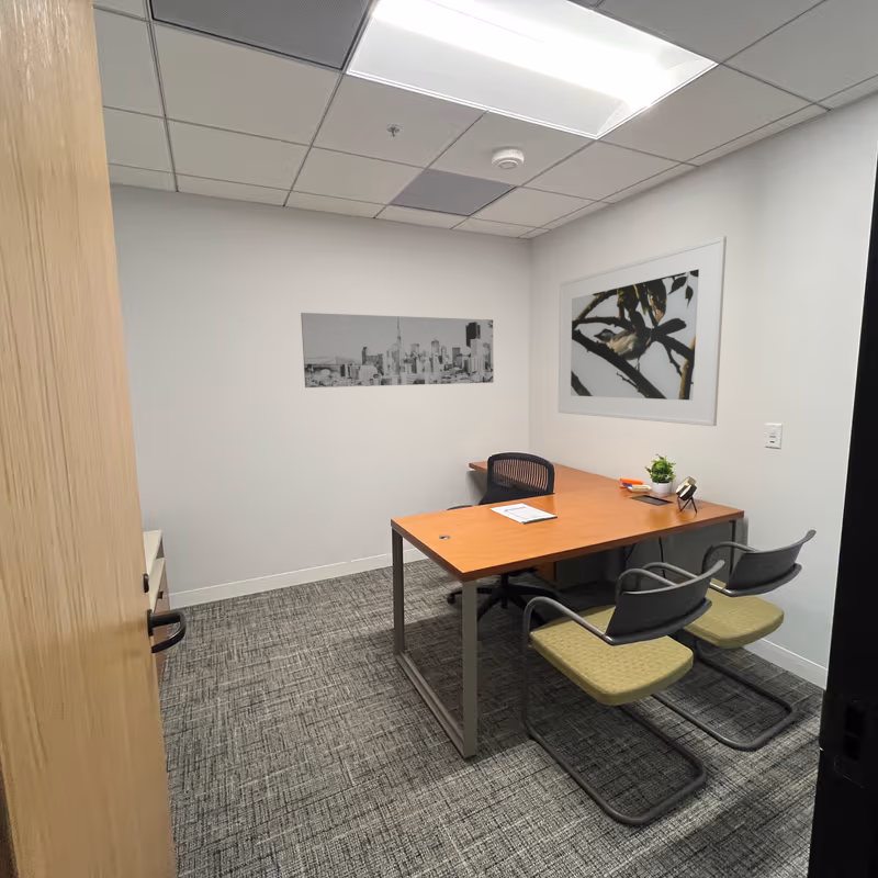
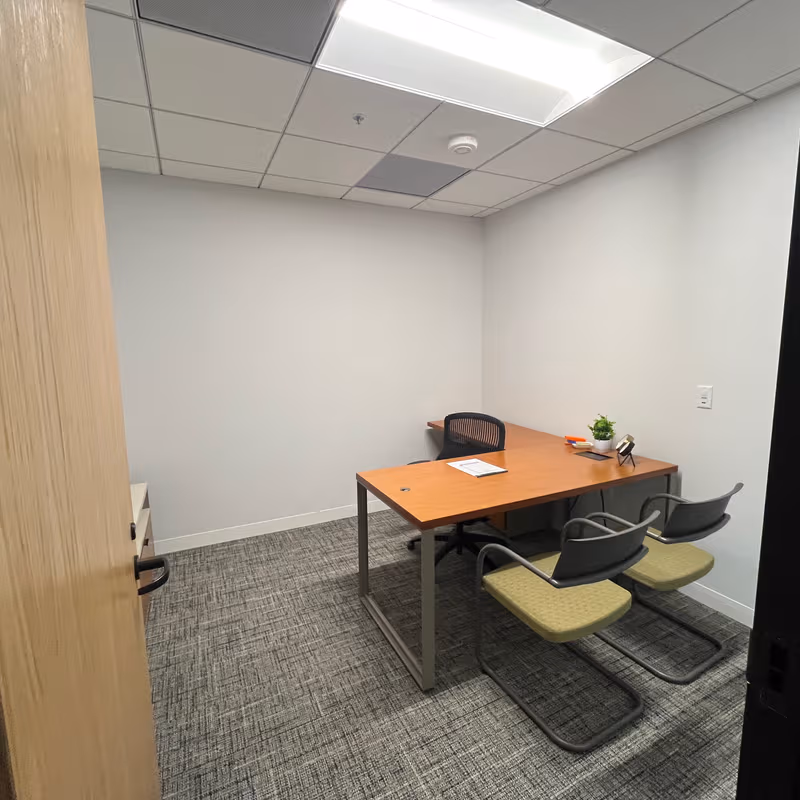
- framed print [558,235,728,427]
- wall art [300,312,495,389]
